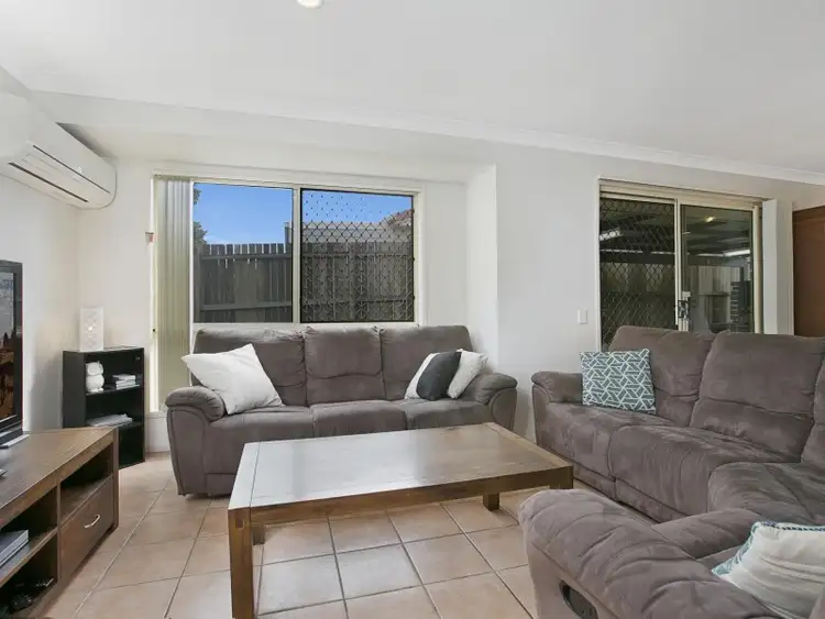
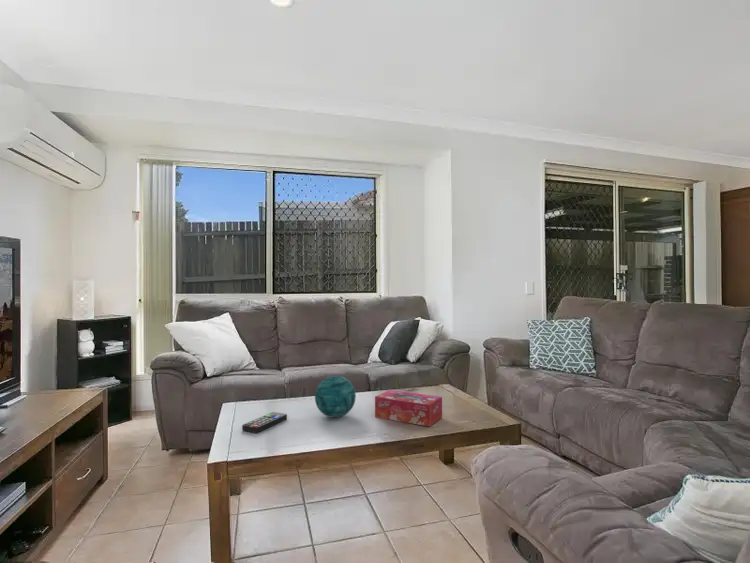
+ tissue box [374,389,443,427]
+ remote control [241,411,288,434]
+ decorative orb [314,375,357,419]
